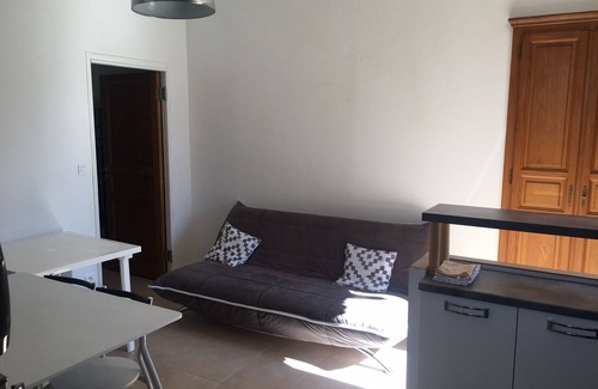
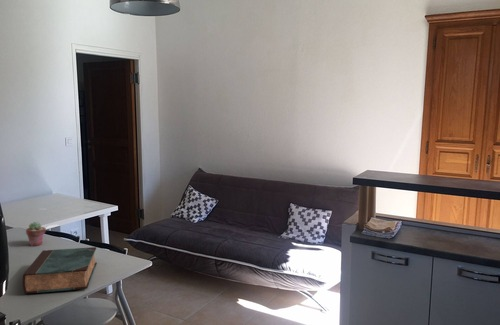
+ potted succulent [25,221,47,247]
+ book [22,246,98,295]
